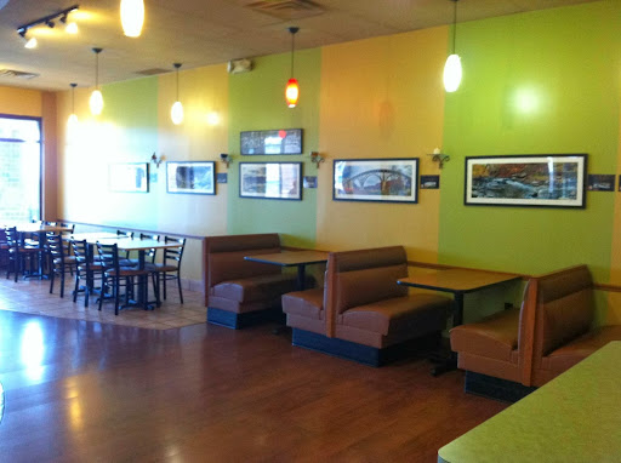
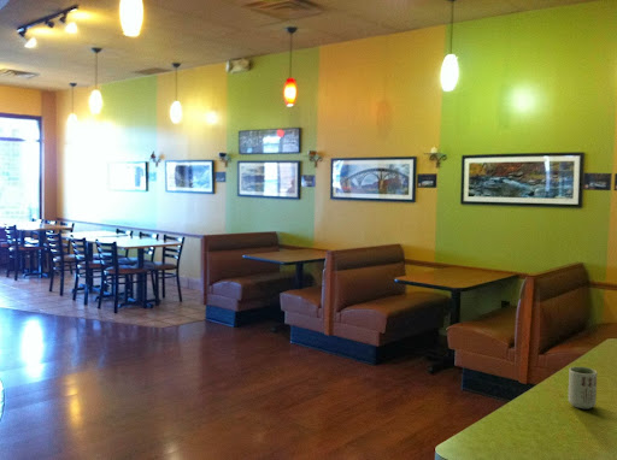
+ cup [568,366,598,409]
